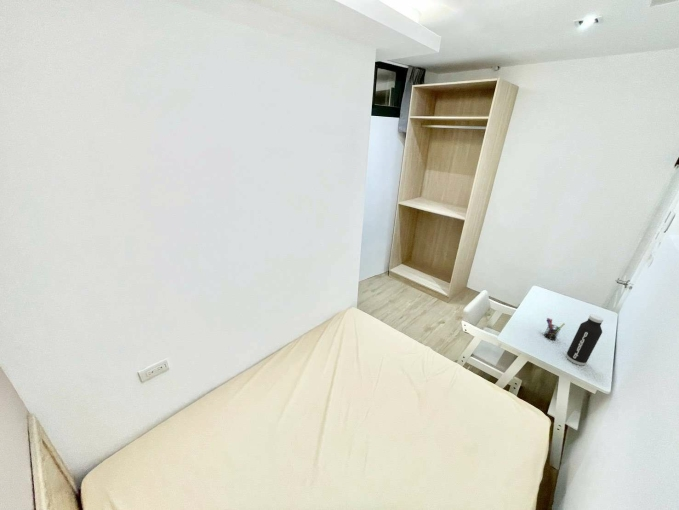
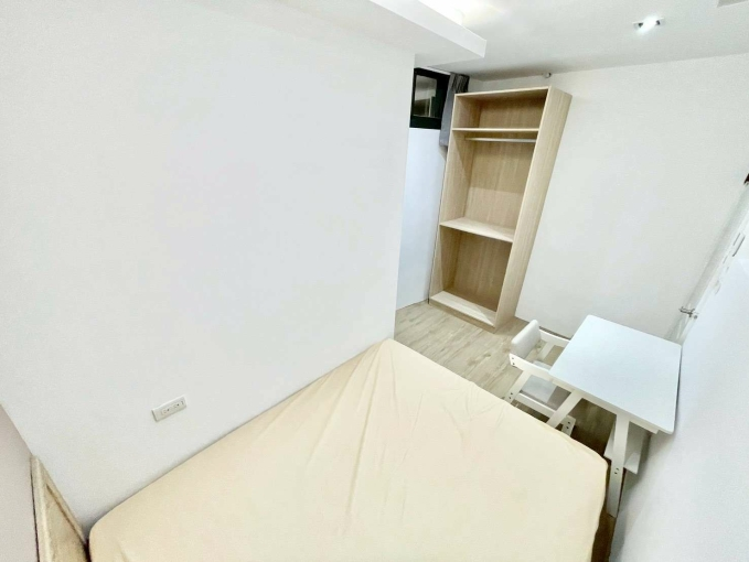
- water bottle [565,314,604,366]
- pen holder [543,317,566,341]
